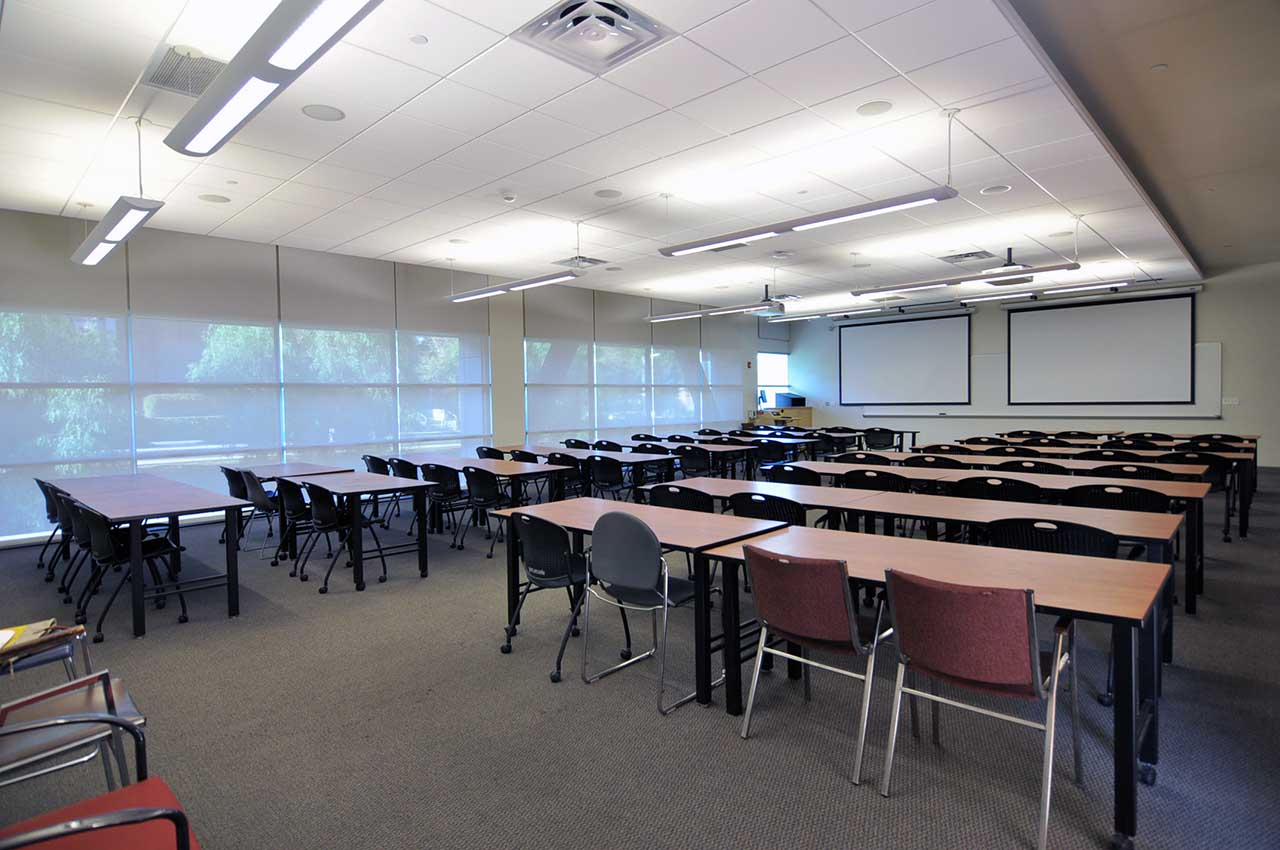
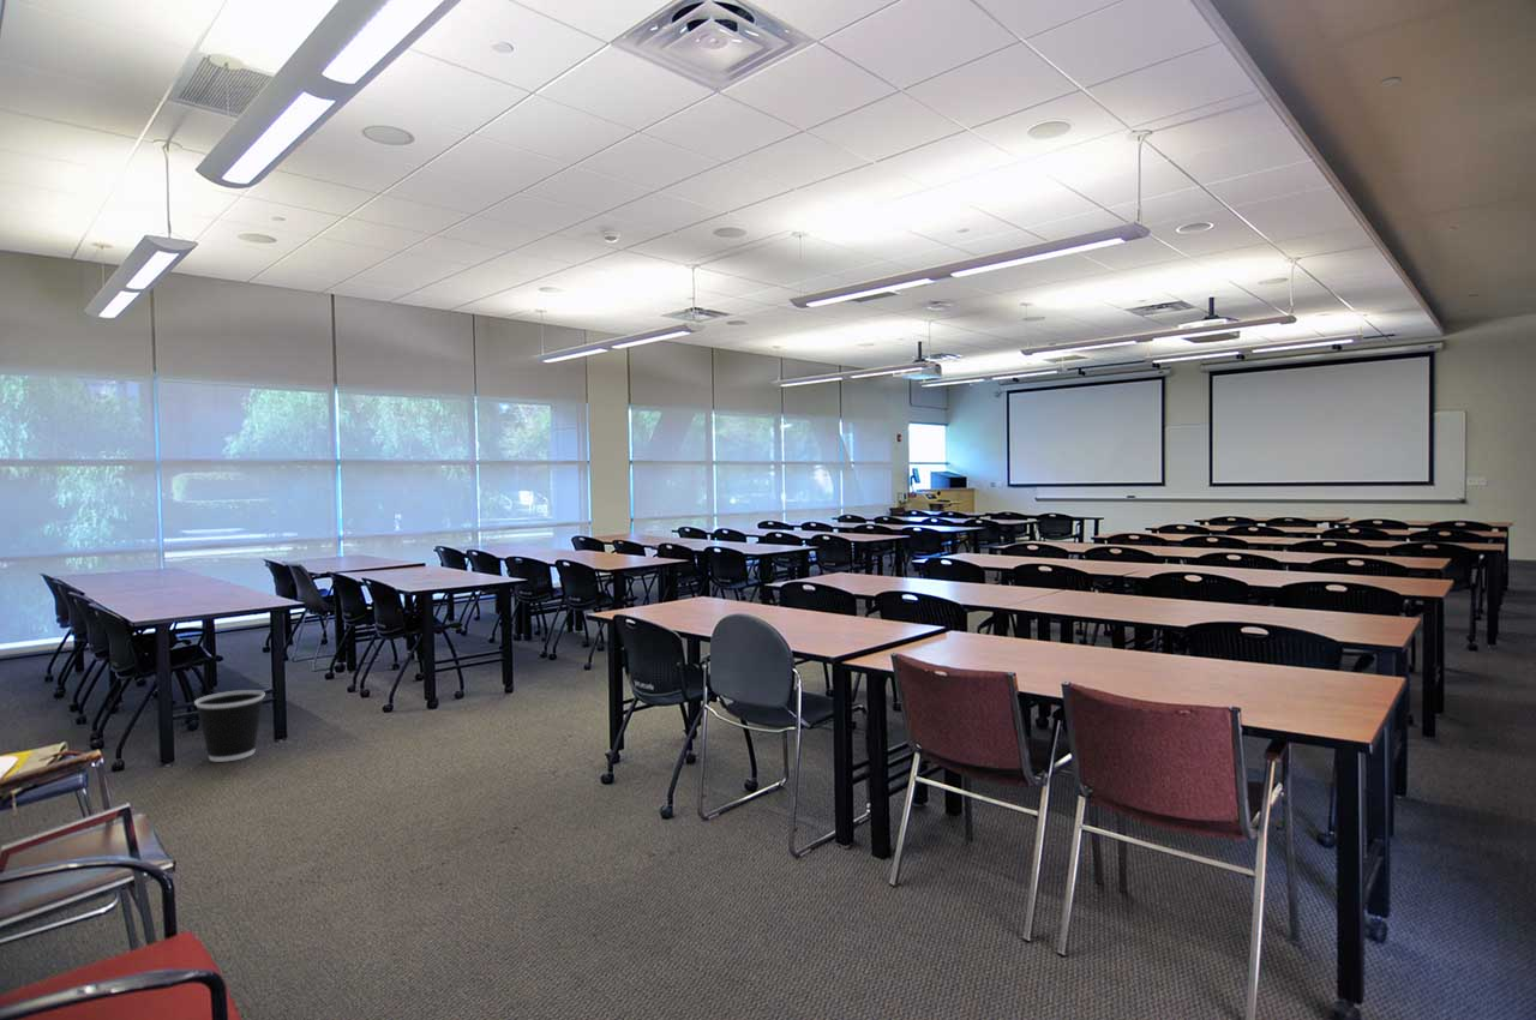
+ wastebasket [193,689,266,763]
